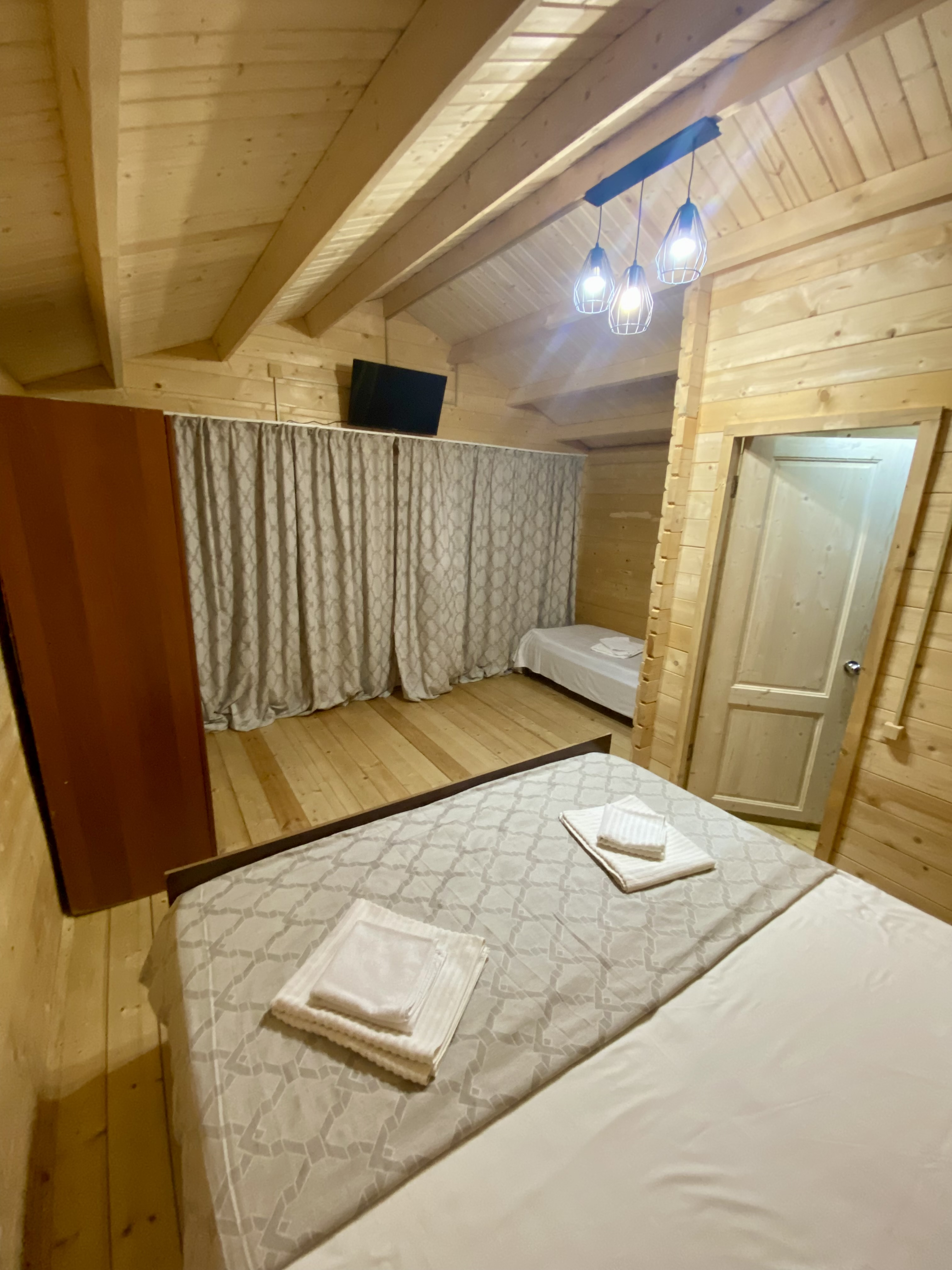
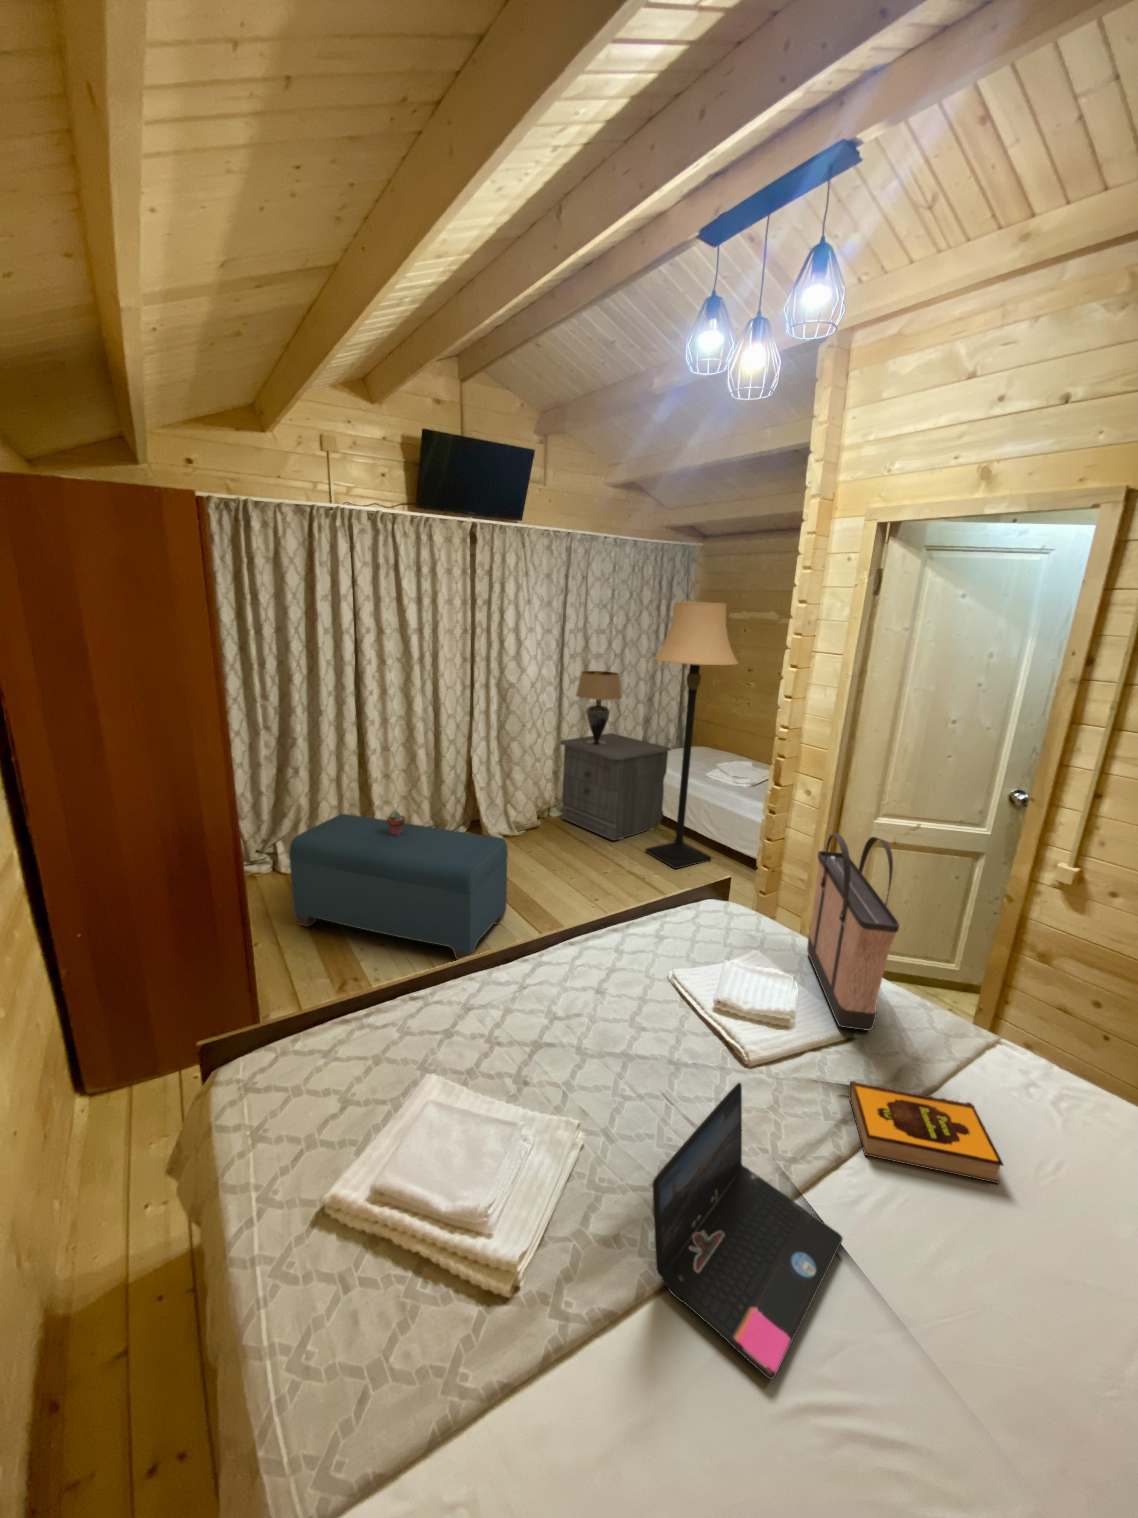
+ nightstand [559,733,672,841]
+ laptop [651,1082,843,1379]
+ shopping bag [807,833,900,1030]
+ potted succulent [386,810,406,835]
+ lamp [646,601,739,869]
+ hardback book [849,1081,1004,1183]
+ table lamp [575,671,623,745]
+ bench [288,813,508,961]
